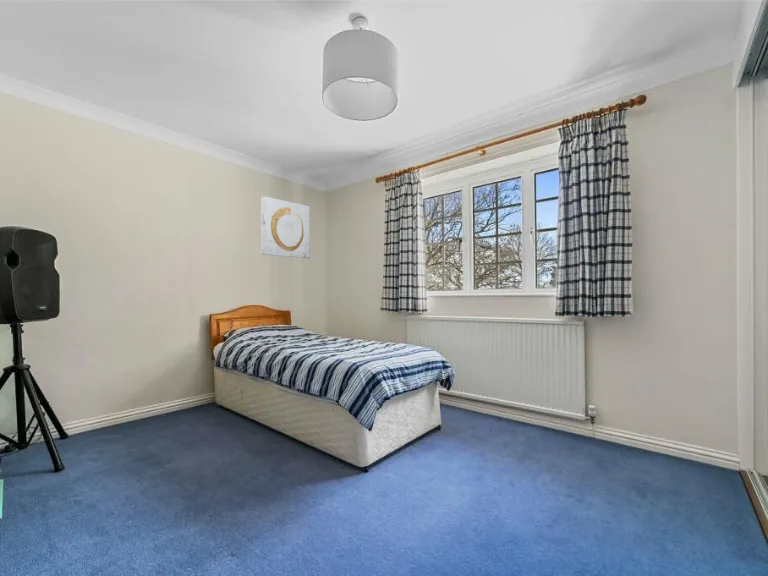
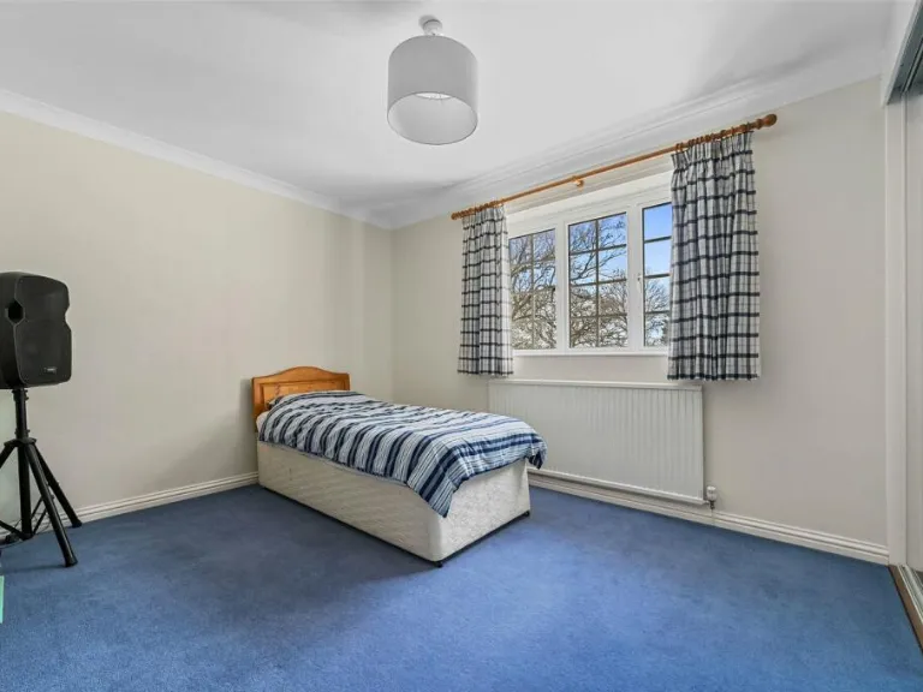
- wall art [260,195,311,259]
